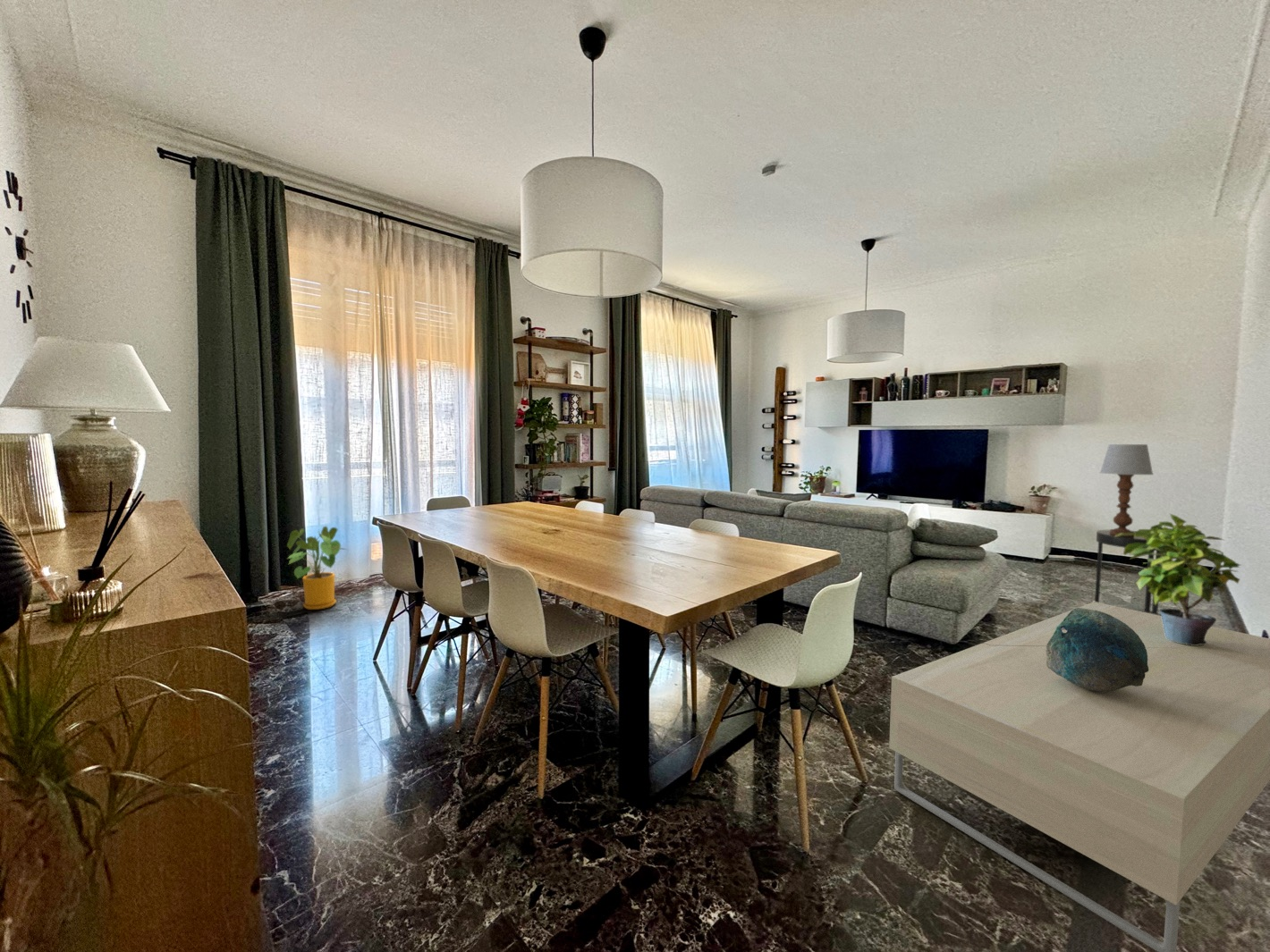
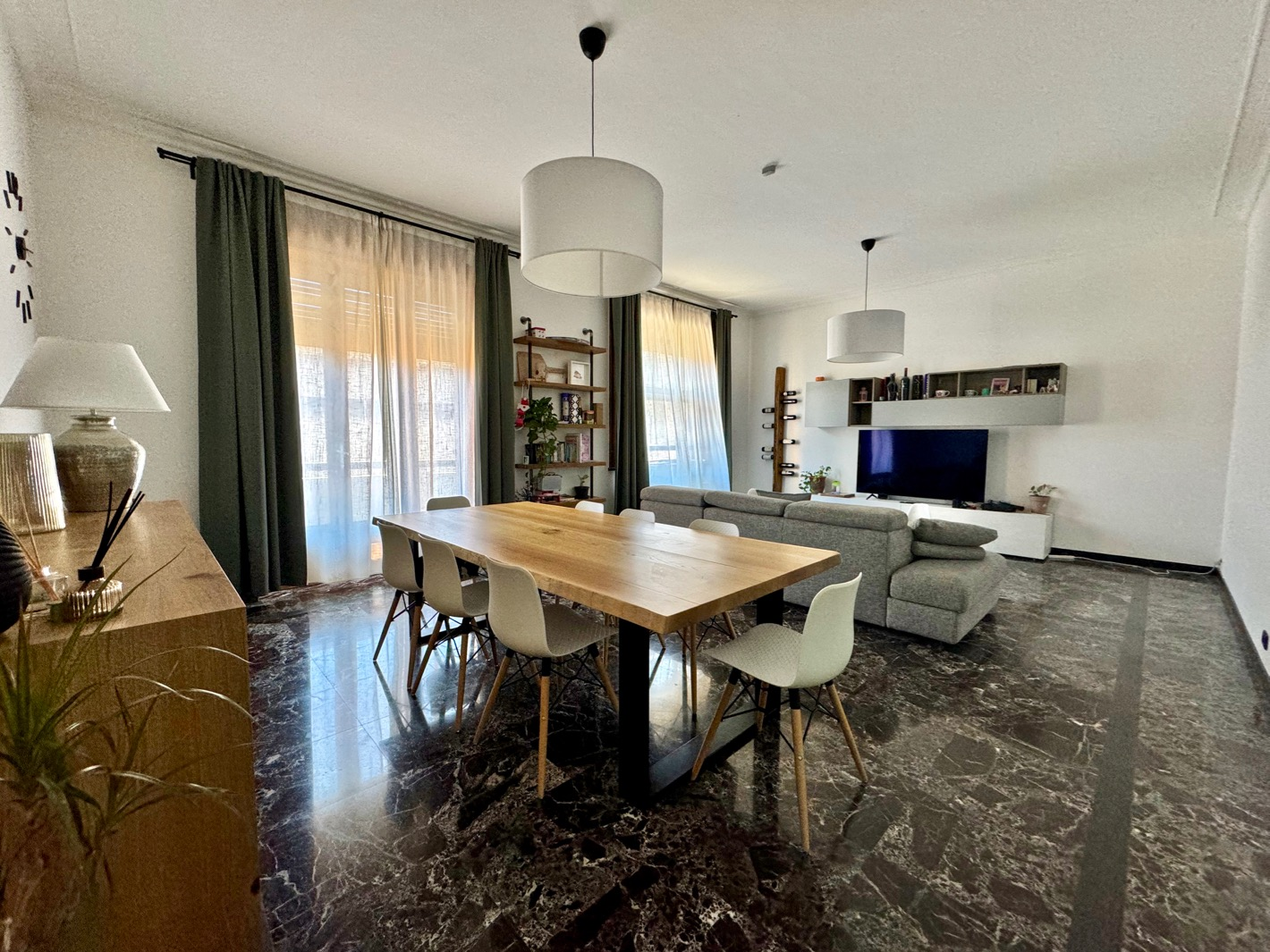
- decorative bowl [1046,607,1148,692]
- side table [1094,529,1162,615]
- house plant [286,526,348,611]
- table lamp [1099,443,1155,535]
- coffee table [888,601,1270,952]
- potted plant [1115,513,1242,645]
